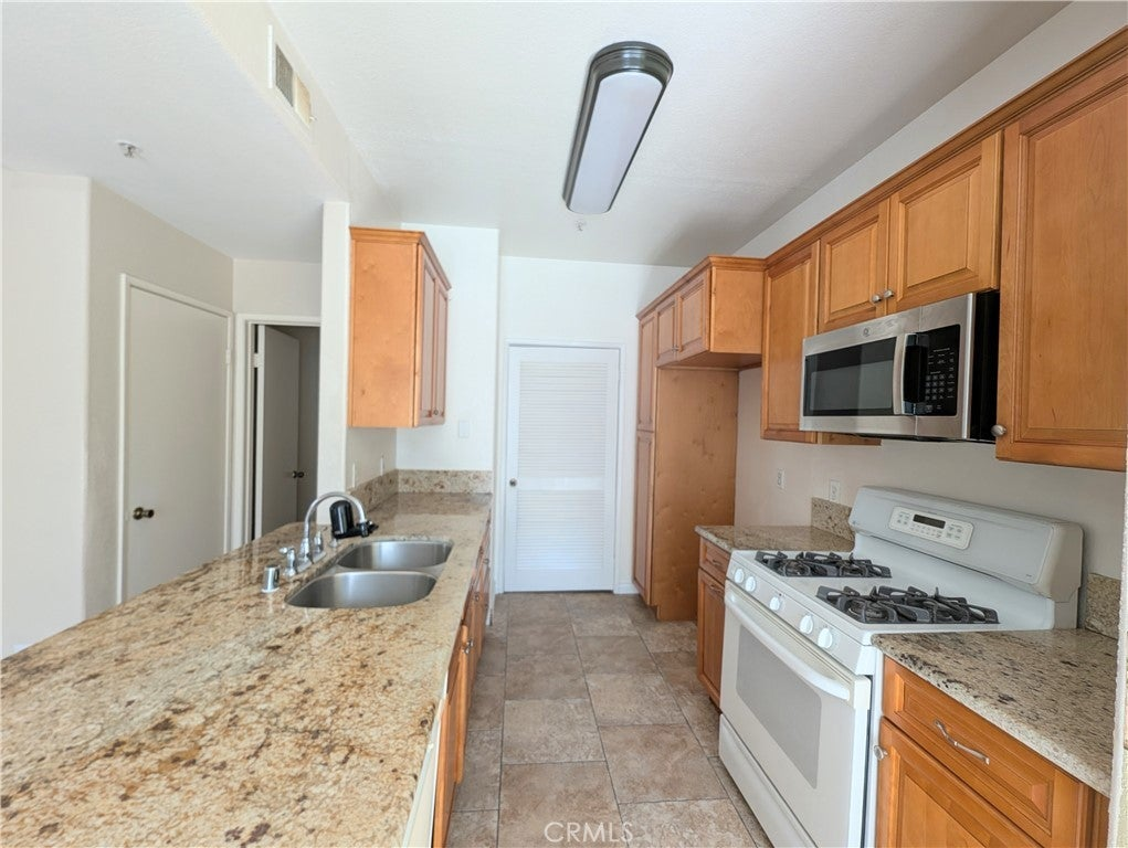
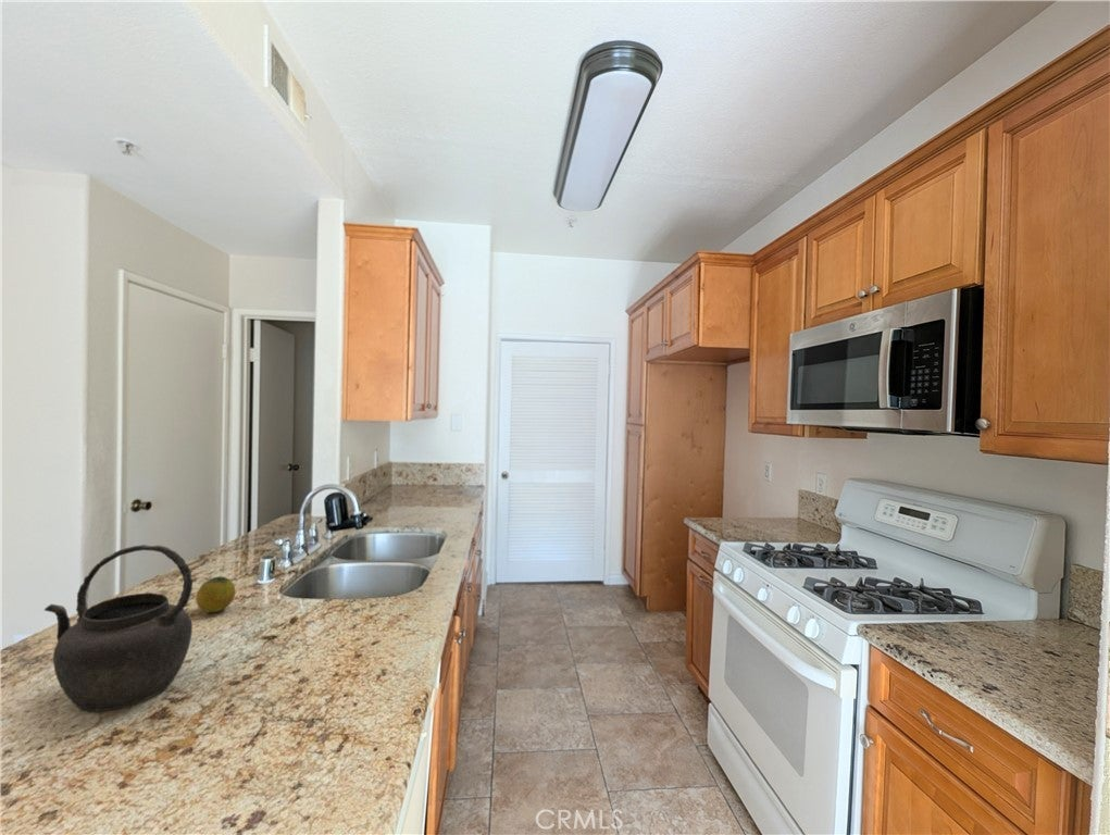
+ kettle [43,544,194,712]
+ fruit [195,575,236,613]
